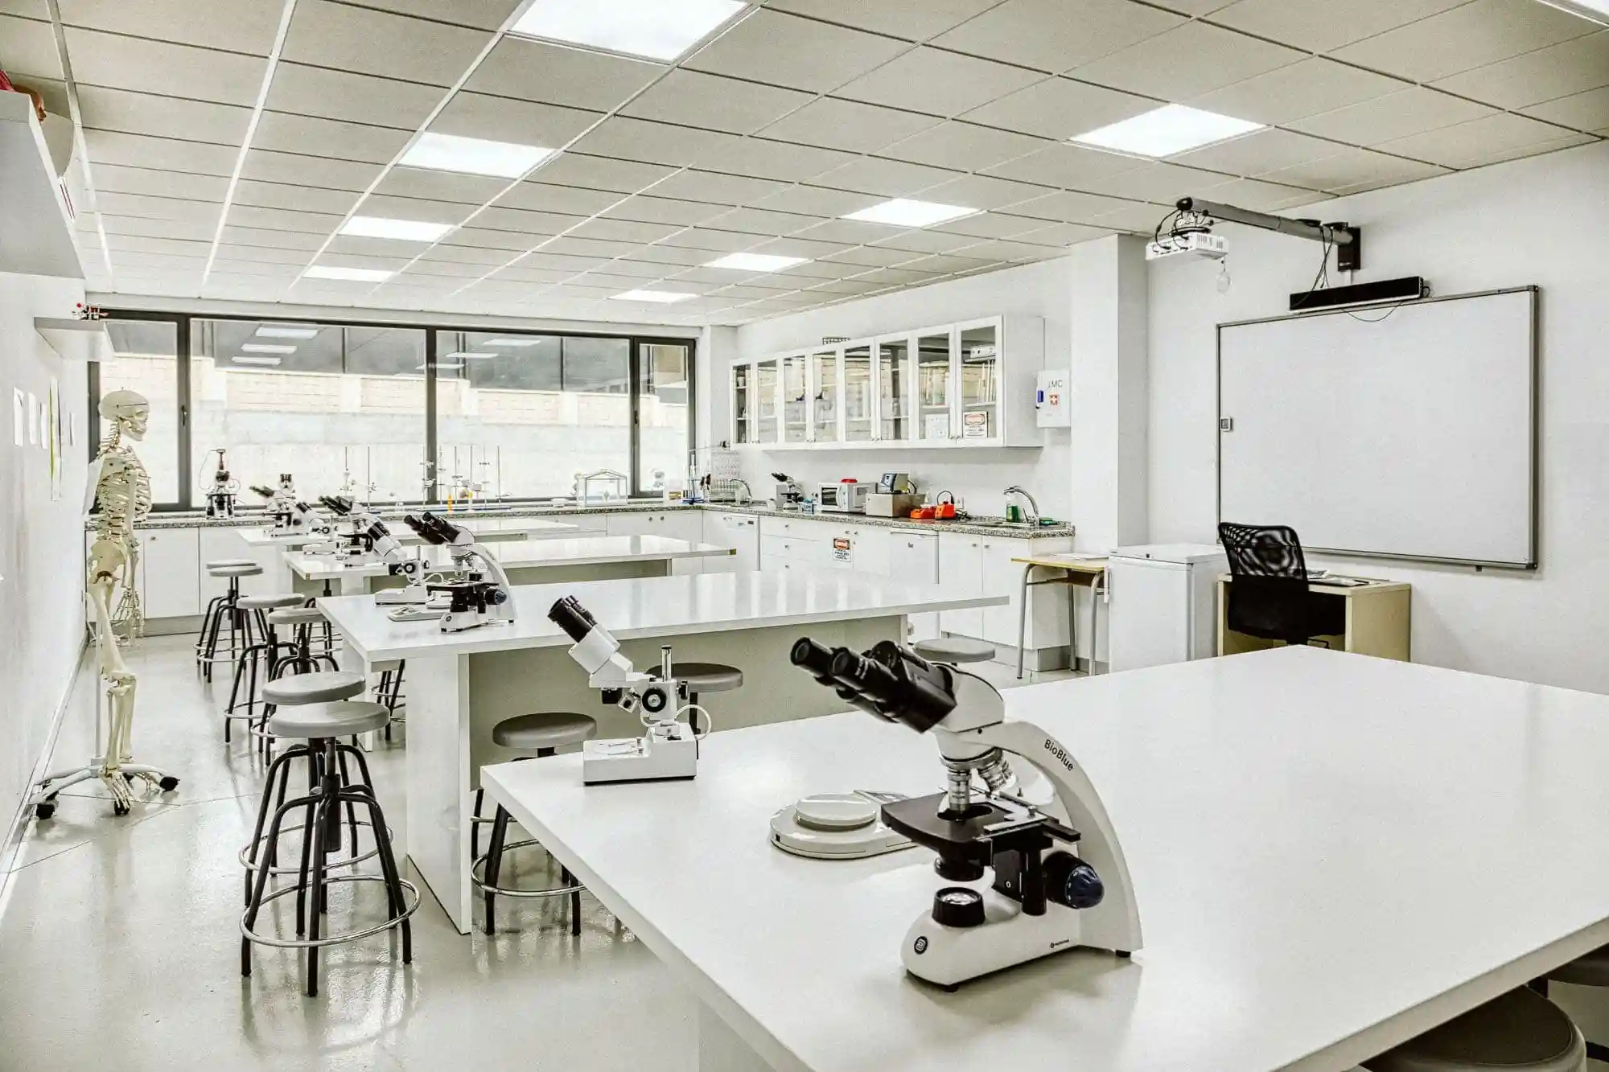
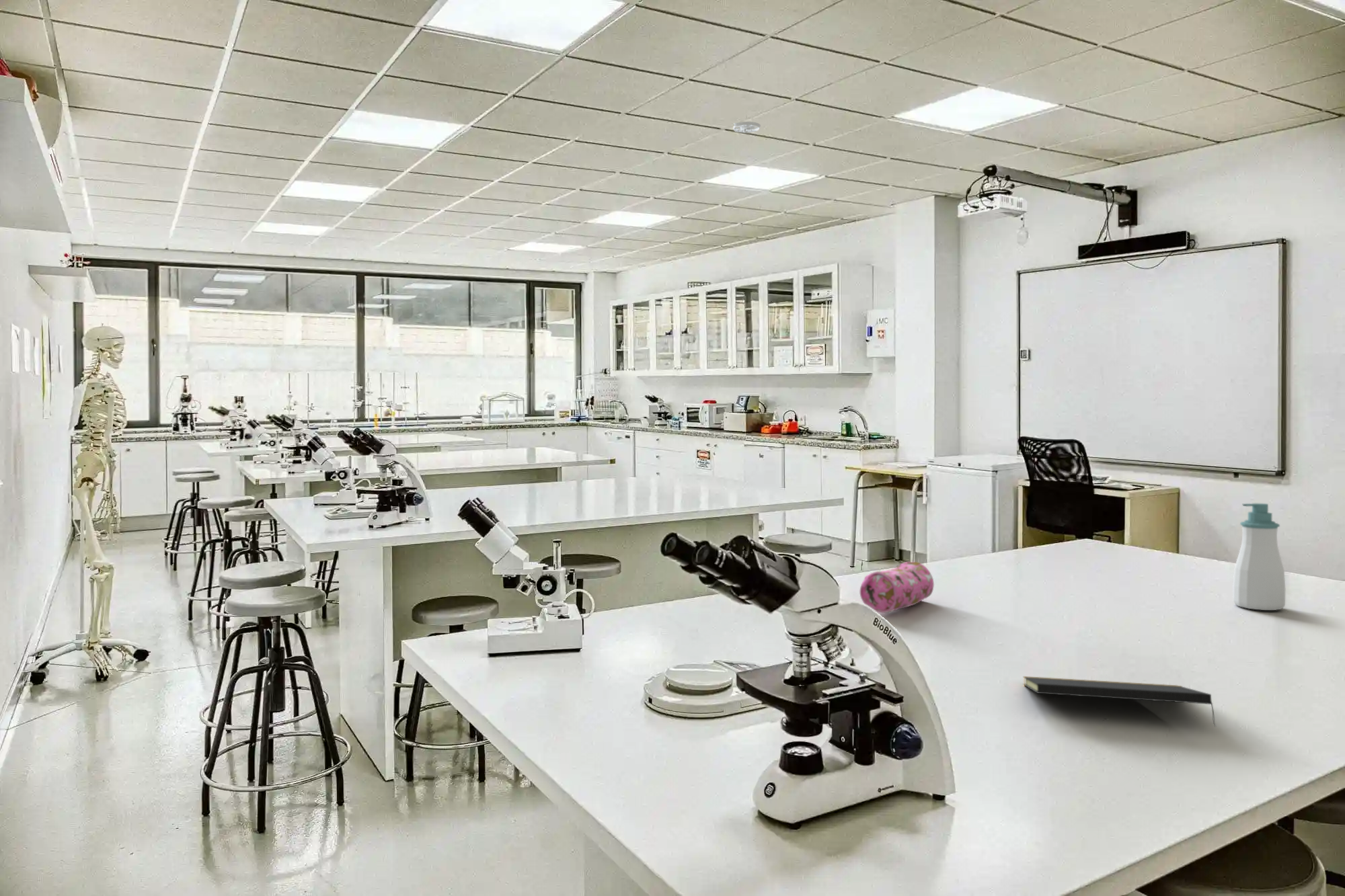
+ pencil case [859,561,935,614]
+ soap bottle [1232,503,1286,611]
+ smoke detector [732,121,761,134]
+ notepad [1023,676,1217,727]
